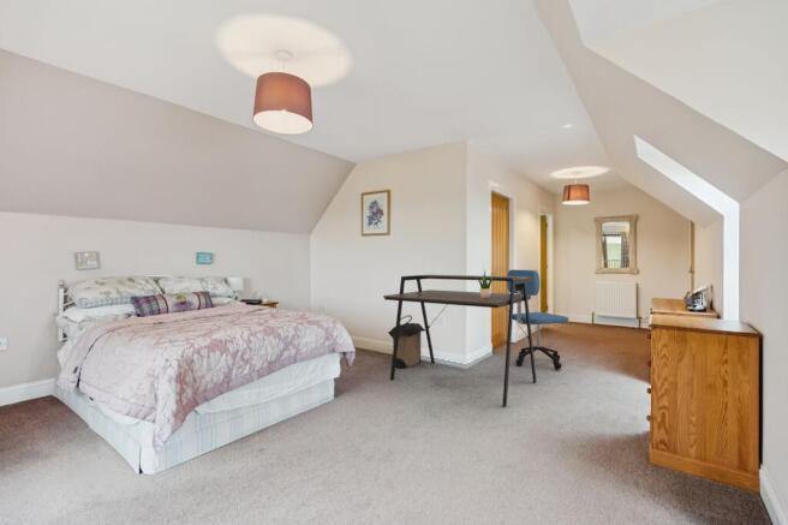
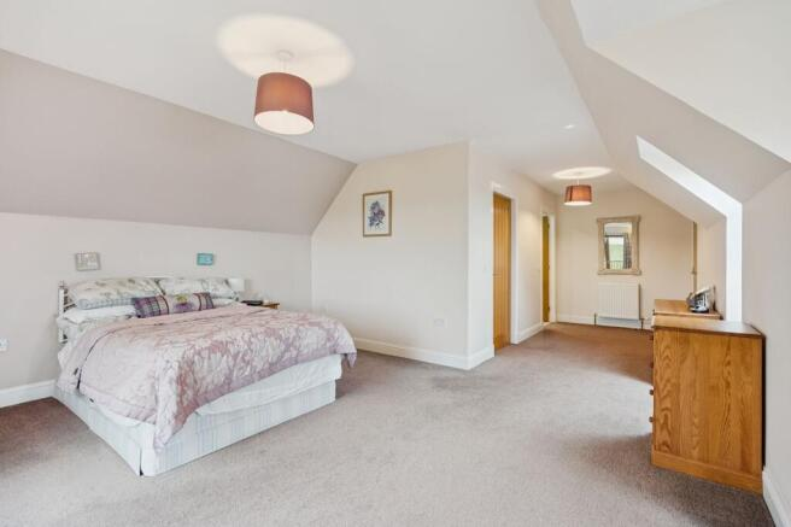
- office chair [506,268,569,371]
- laundry hamper [387,314,425,370]
- desk [382,274,538,408]
- potted plant [476,268,497,298]
